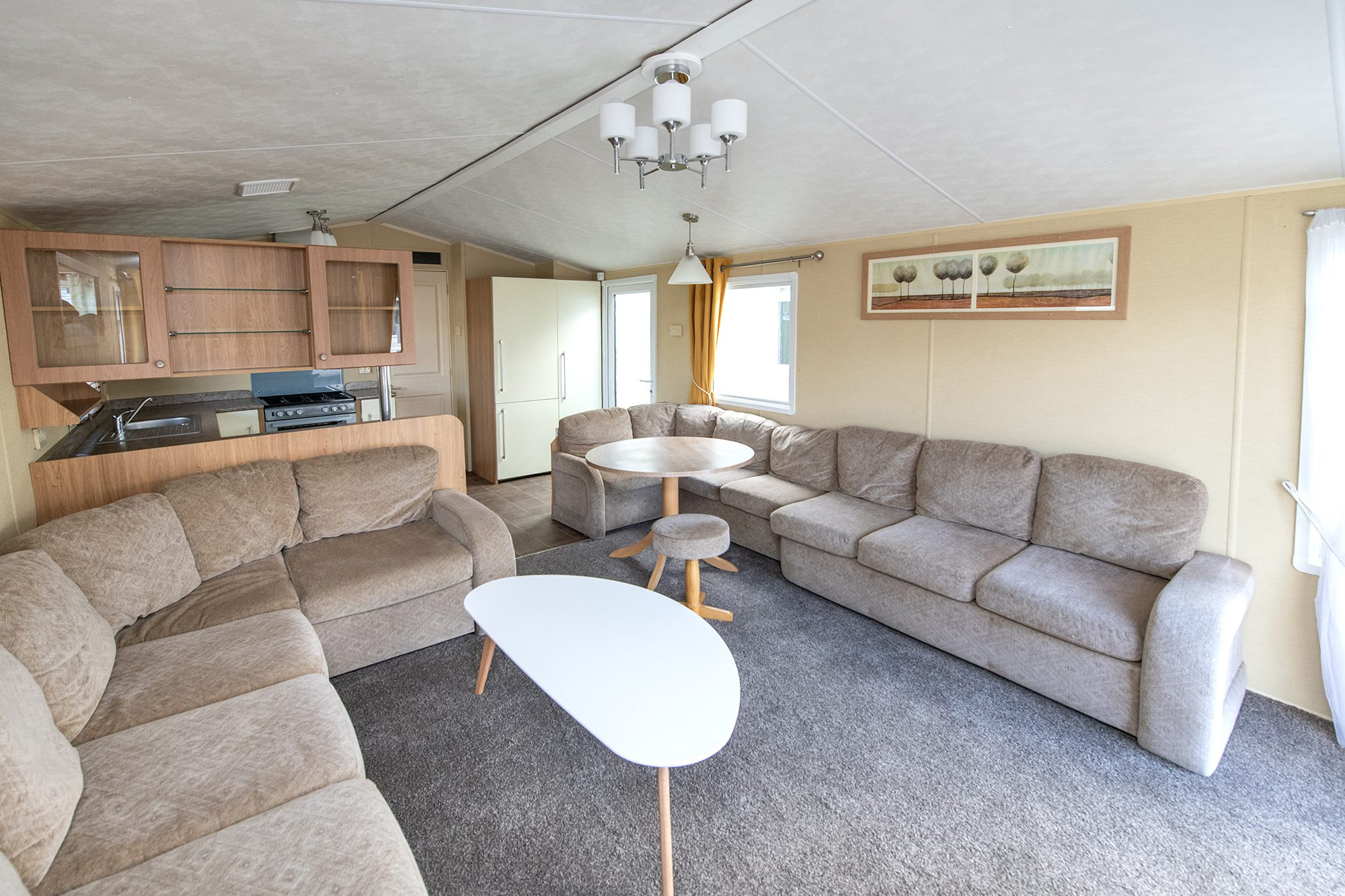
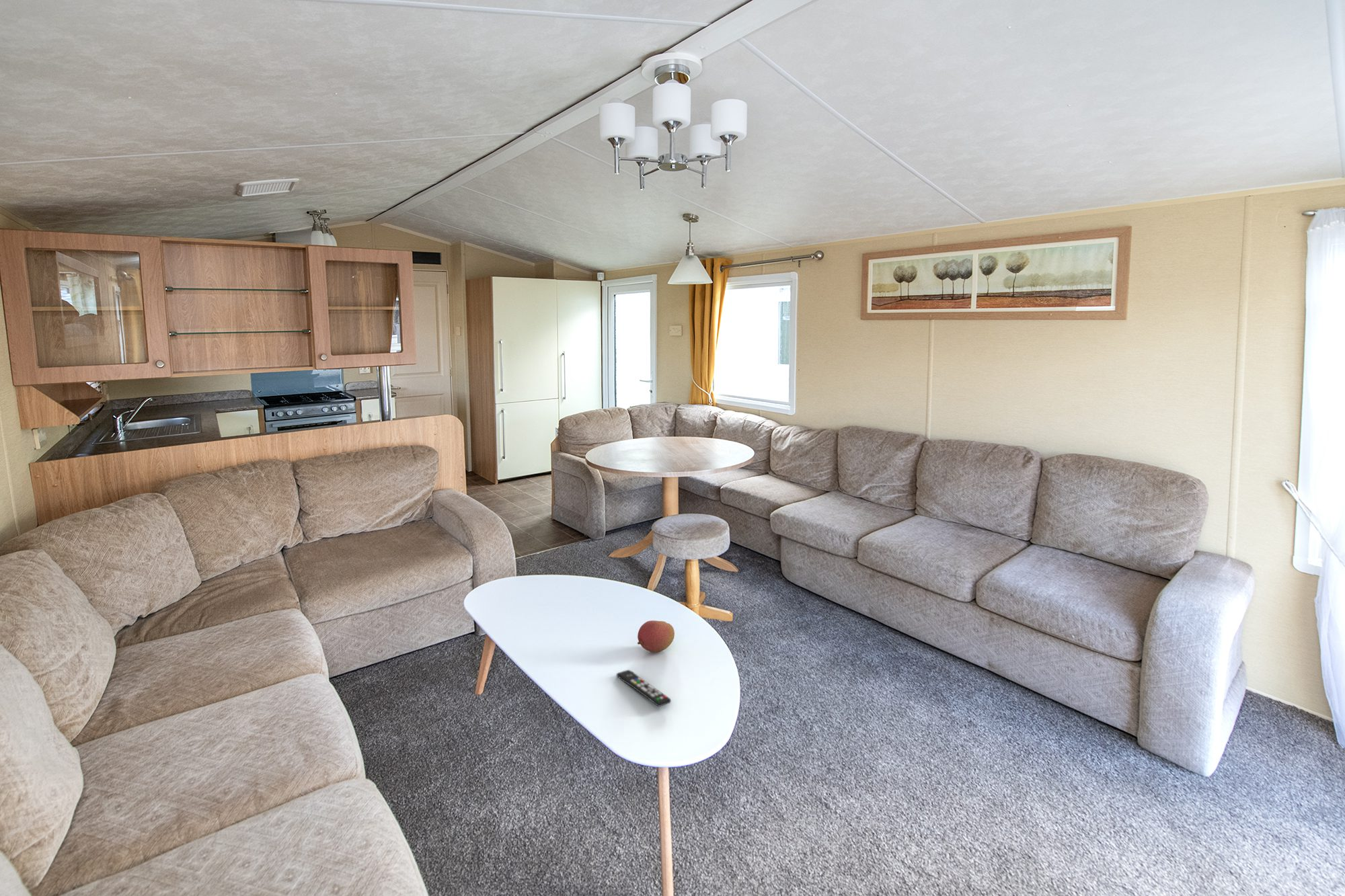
+ fruit [637,620,675,653]
+ remote control [616,669,672,708]
